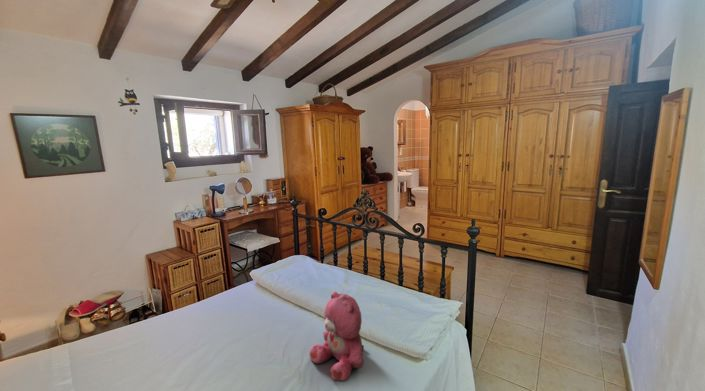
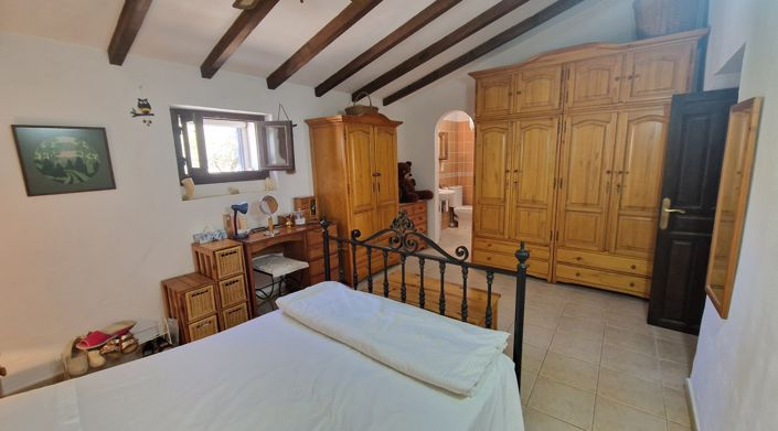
- teddy bear [309,291,365,383]
